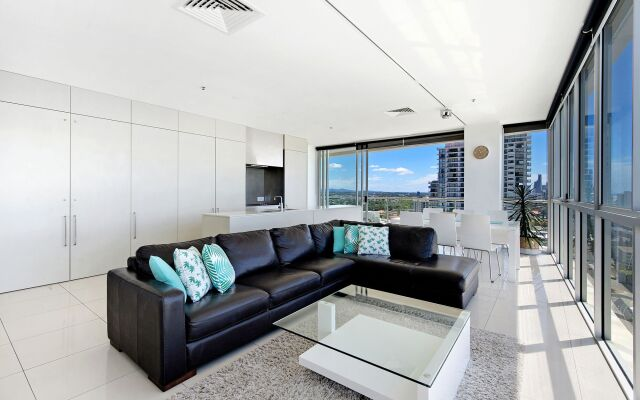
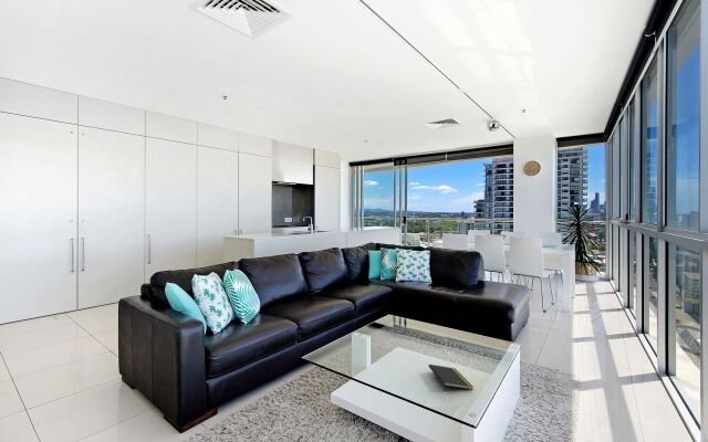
+ notepad [427,364,473,391]
